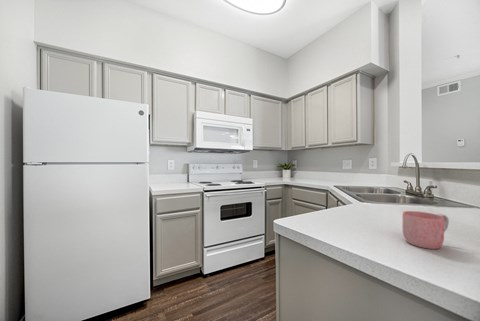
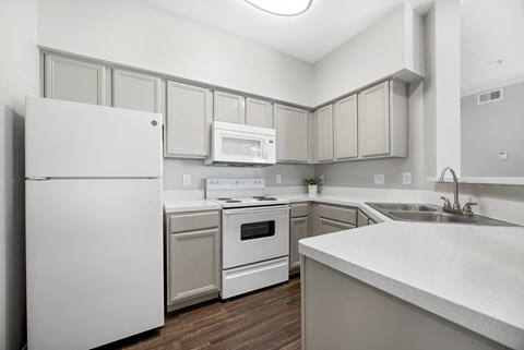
- mug [402,210,450,250]
